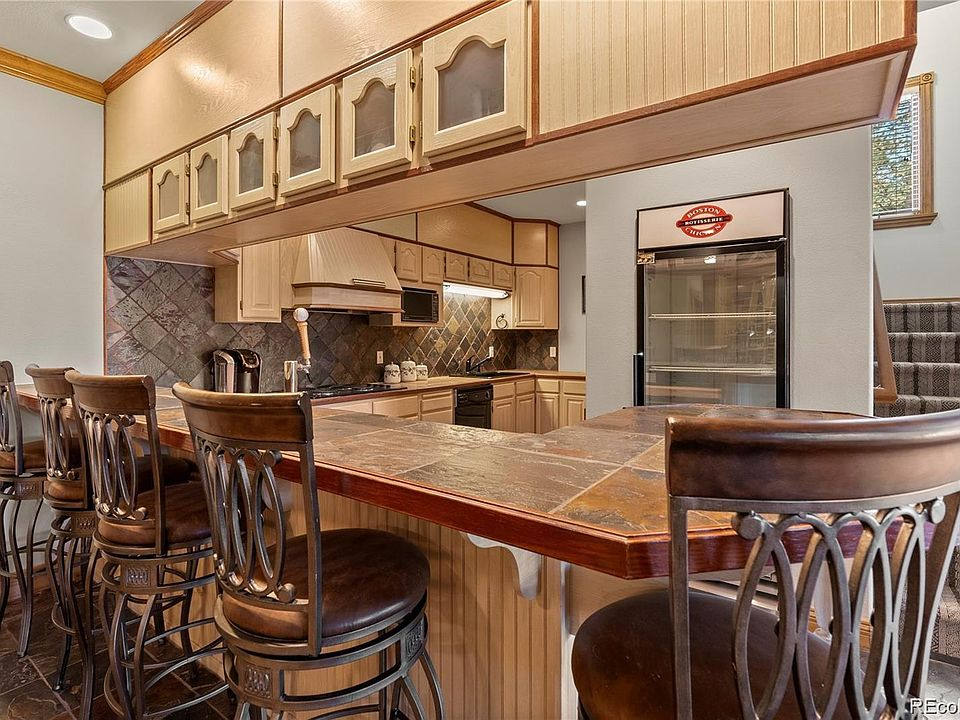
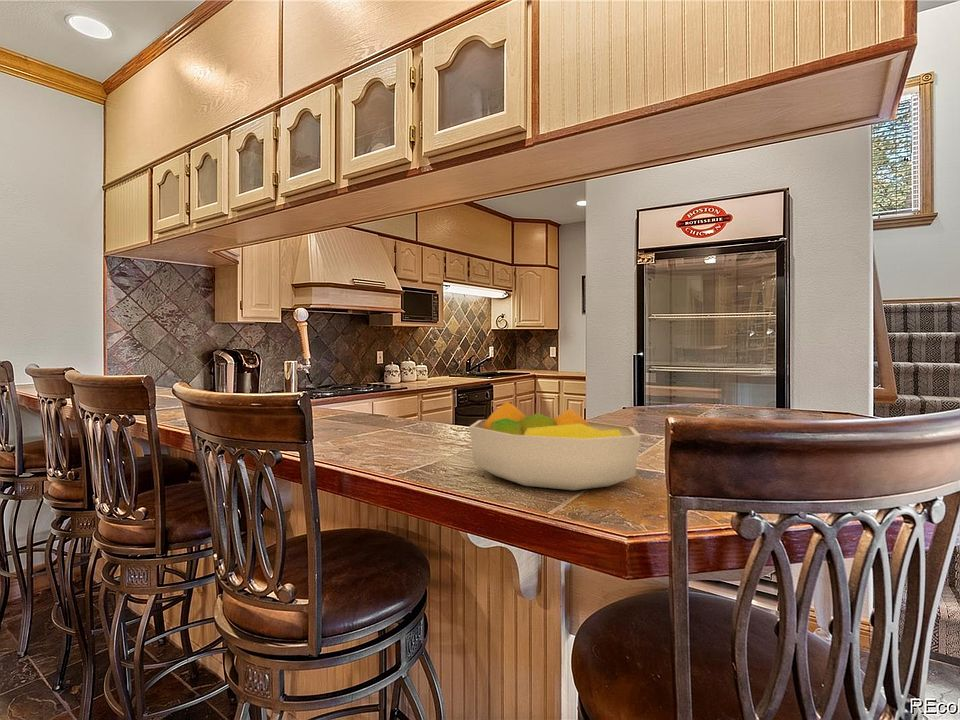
+ fruit bowl [468,400,642,491]
